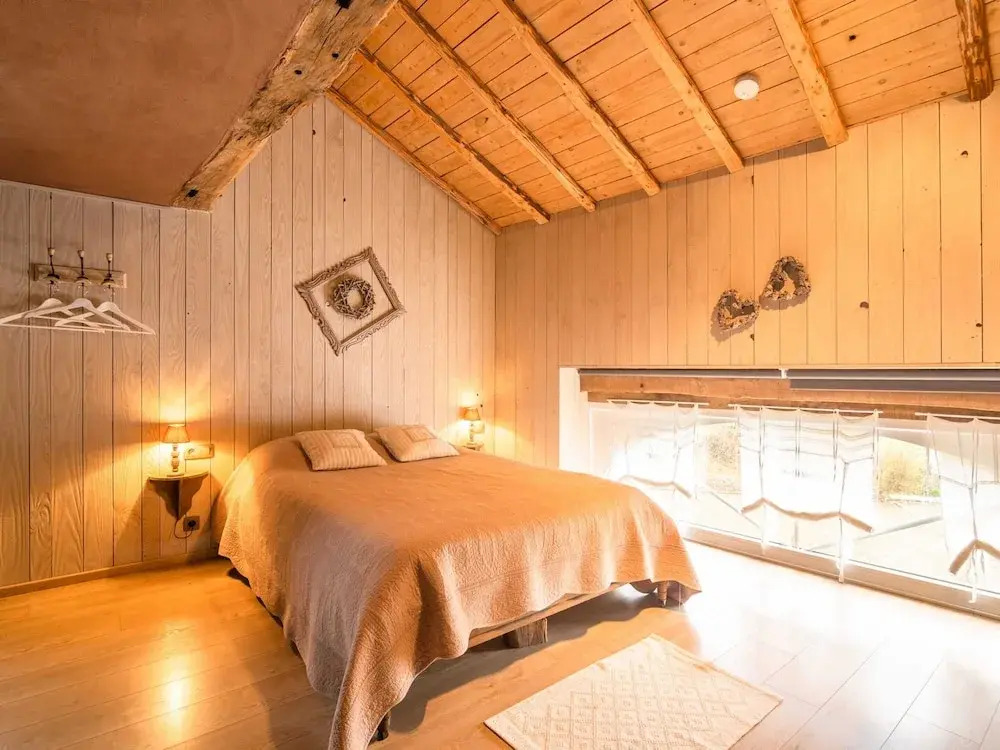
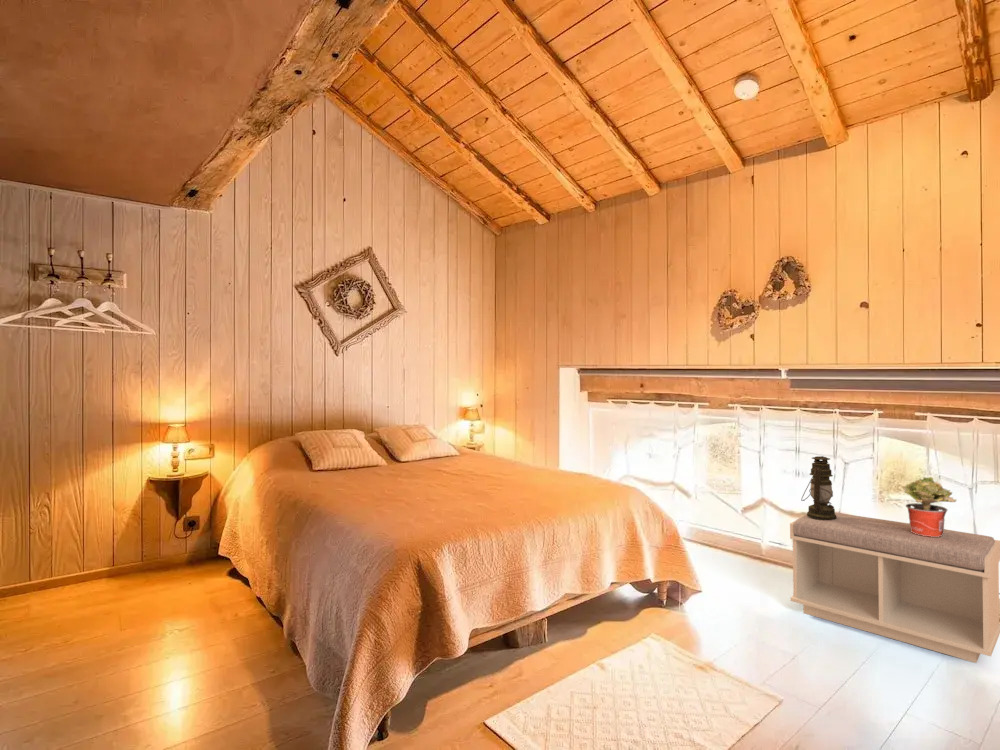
+ bench [789,511,1000,664]
+ potted plant [901,476,957,537]
+ lantern [800,455,837,520]
